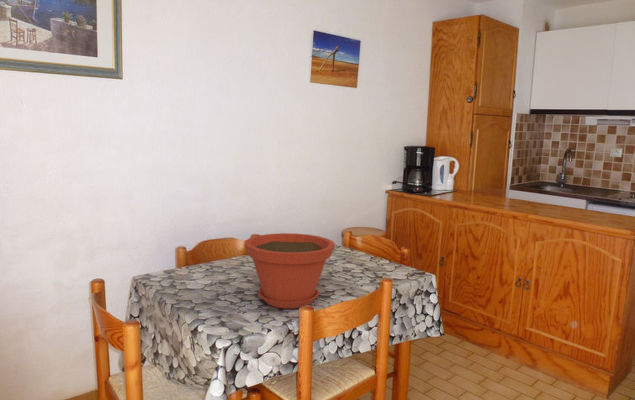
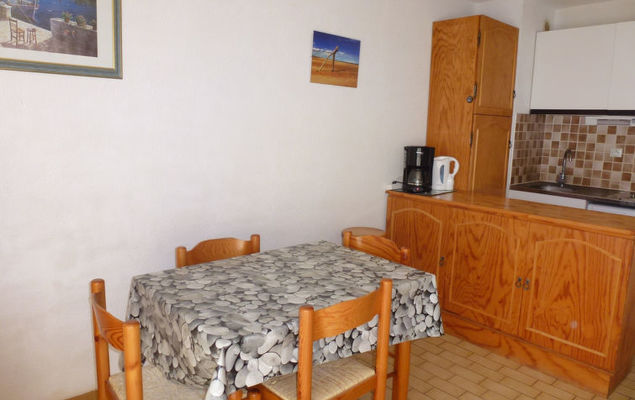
- plant pot [244,232,336,310]
